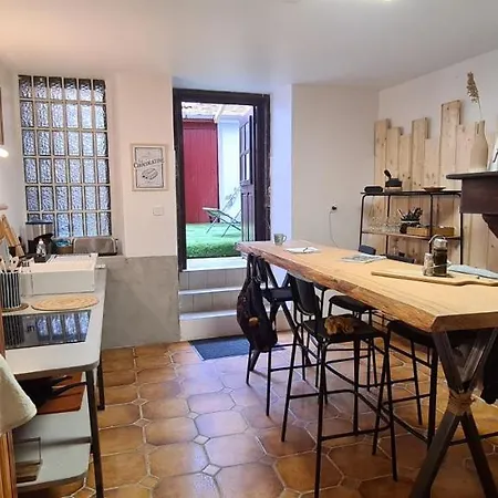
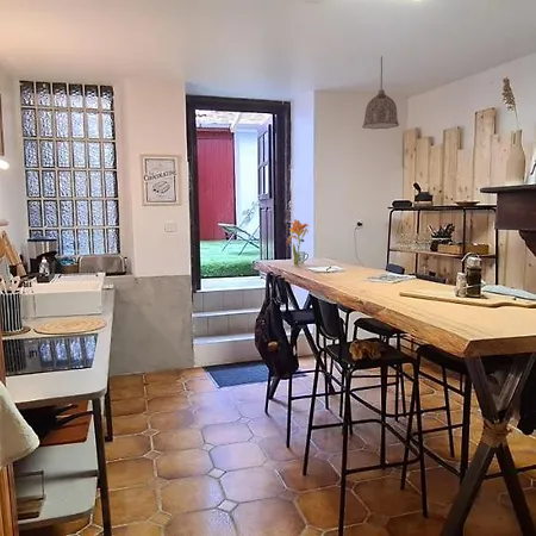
+ pendant lamp [361,55,400,130]
+ flower [286,218,310,267]
